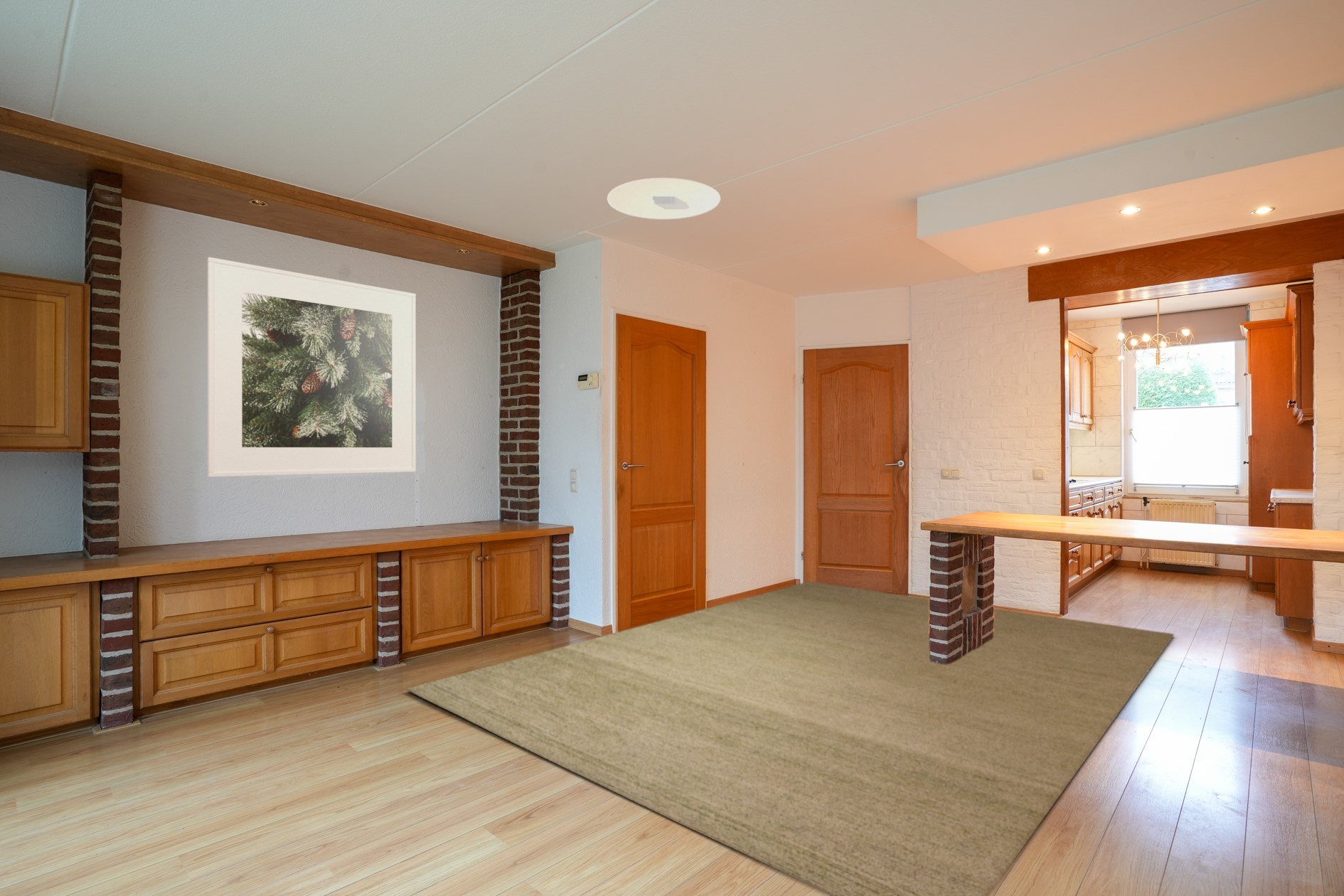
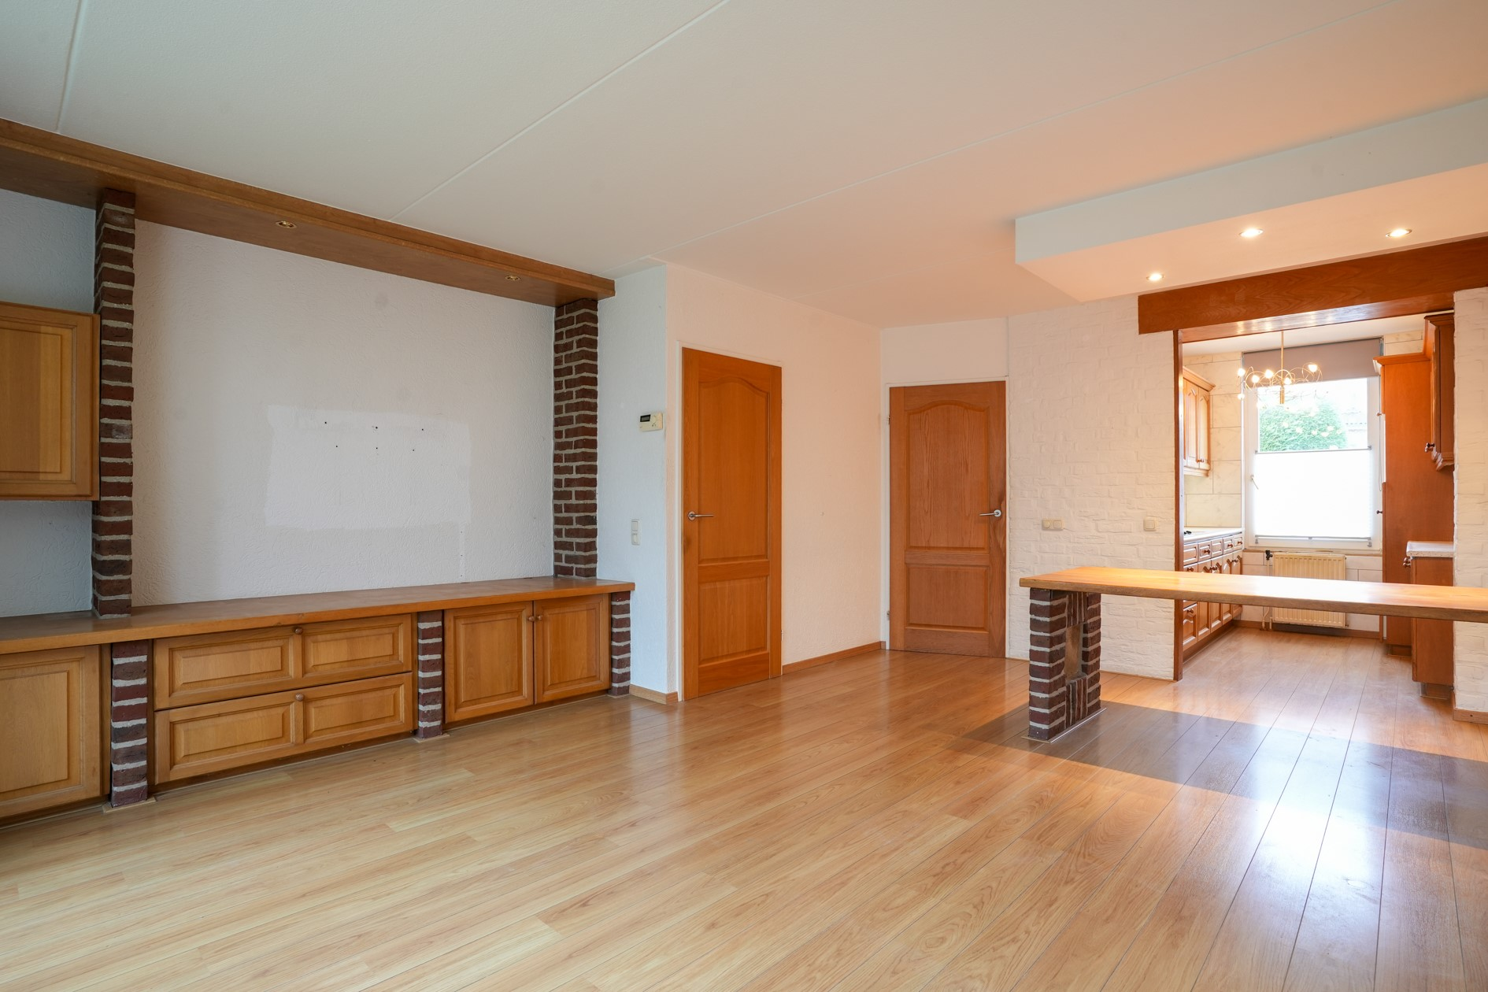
- ceiling light [607,177,721,220]
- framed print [207,257,417,478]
- rug [405,581,1175,896]
